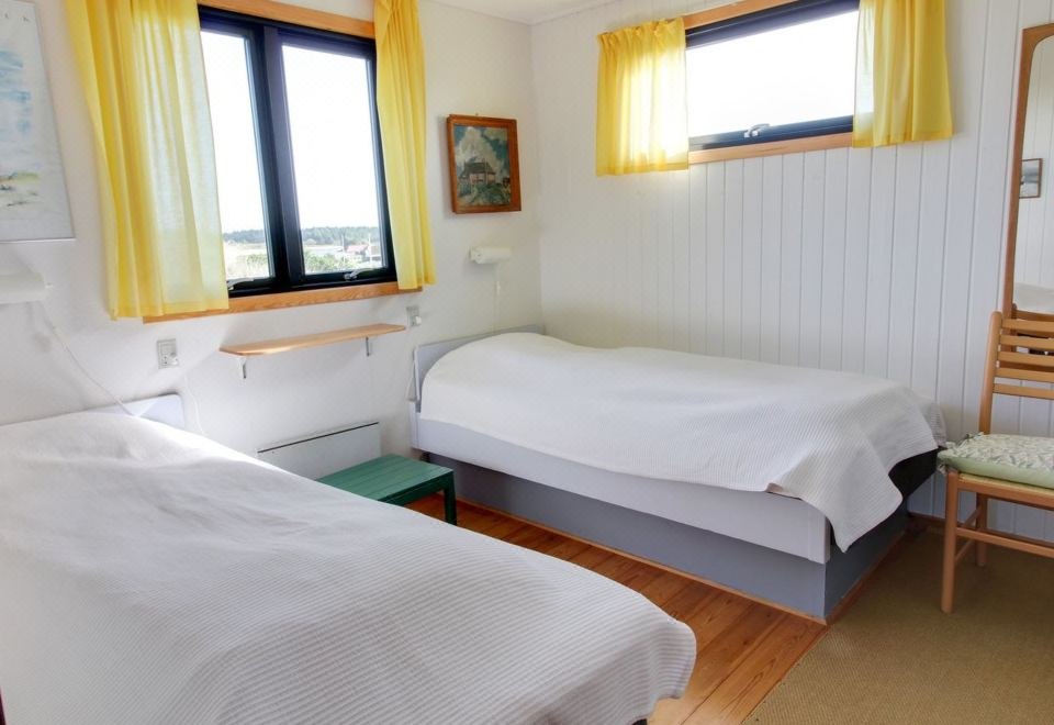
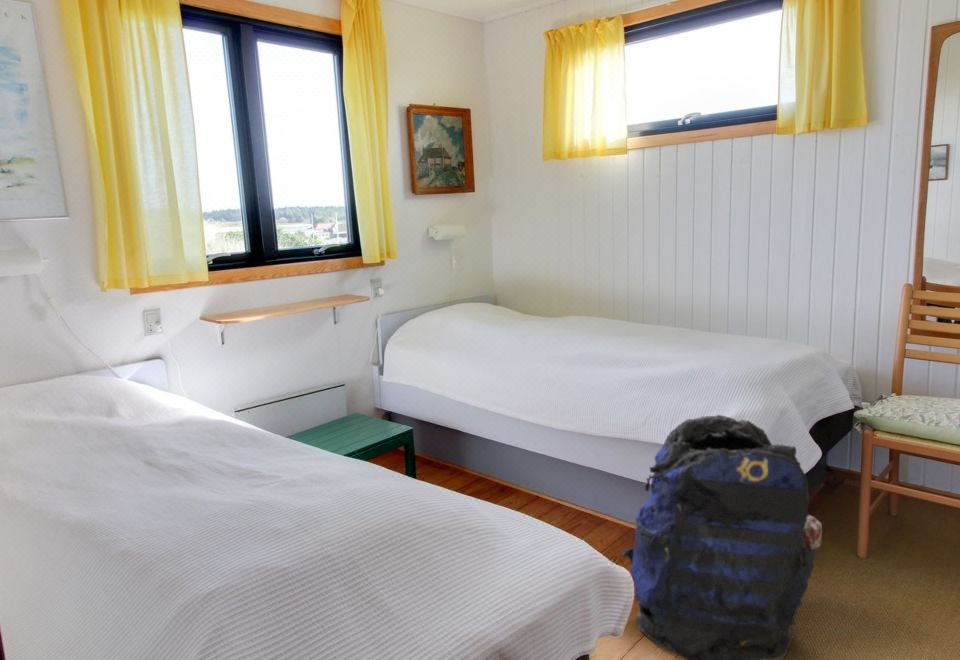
+ backpack [621,414,823,660]
